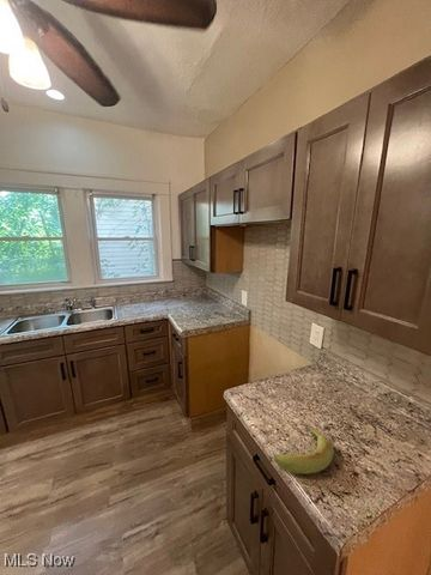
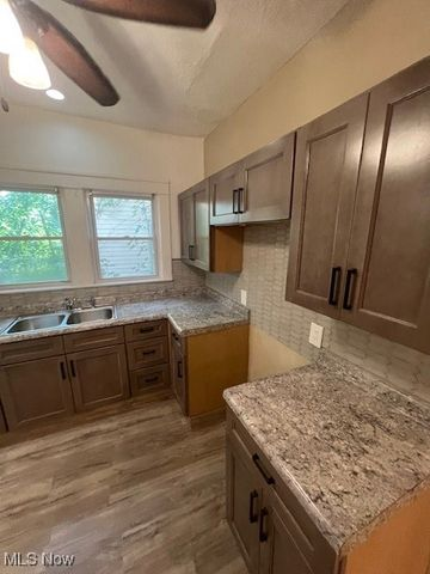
- banana [273,423,335,476]
